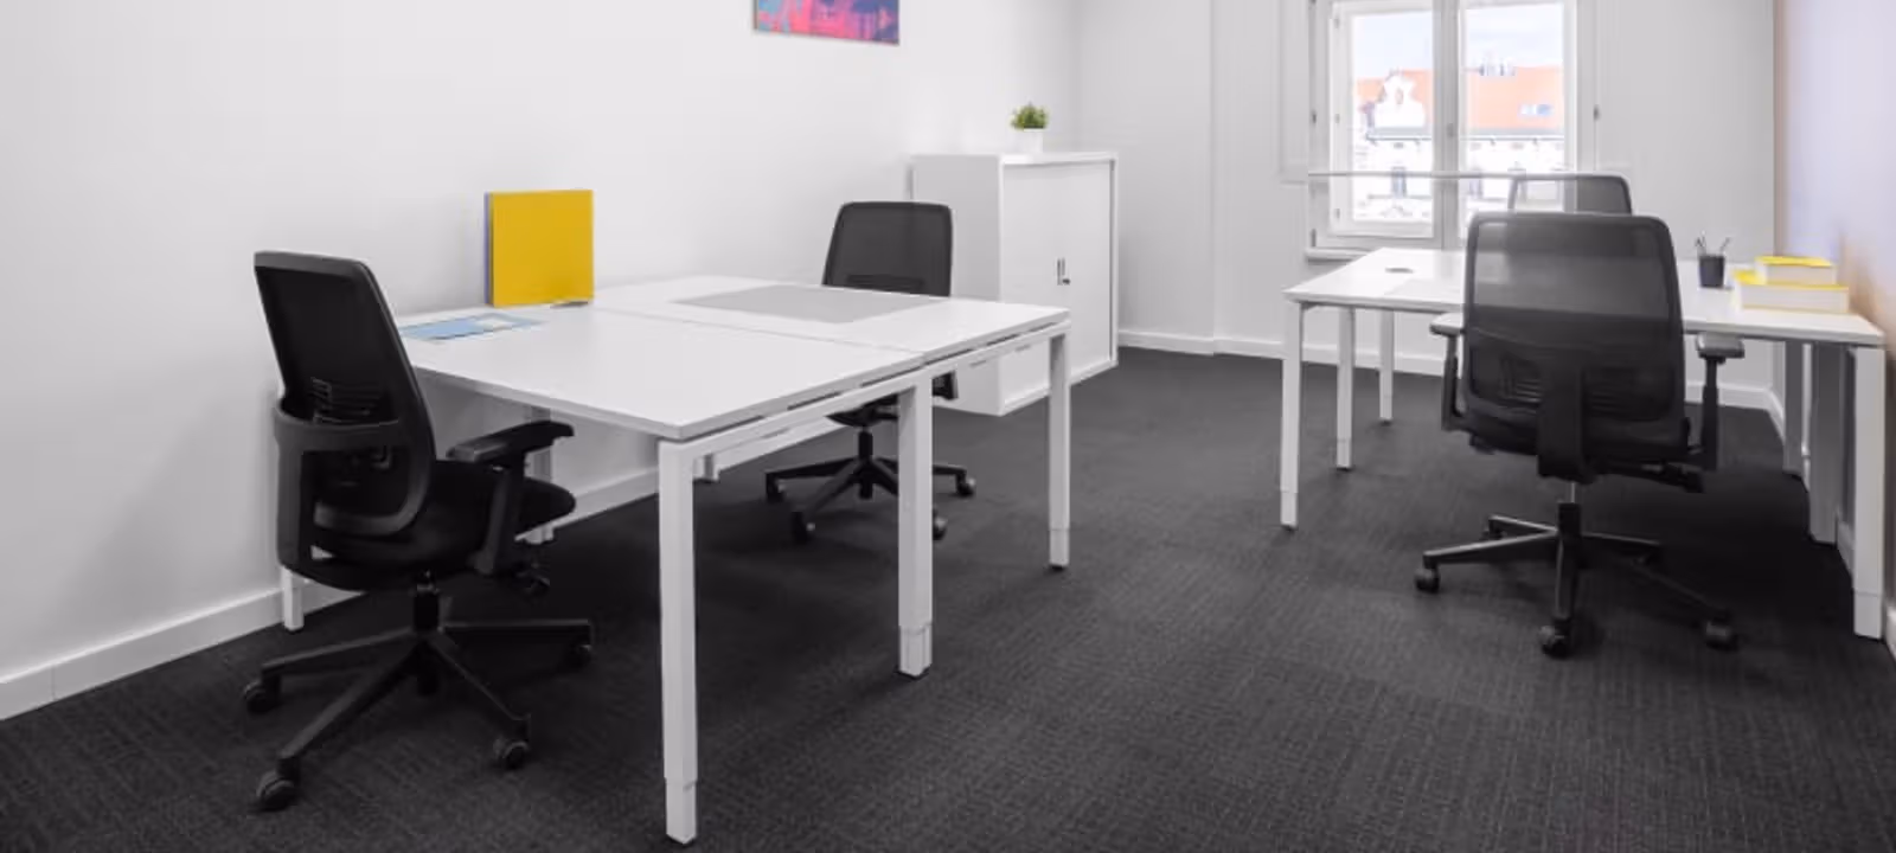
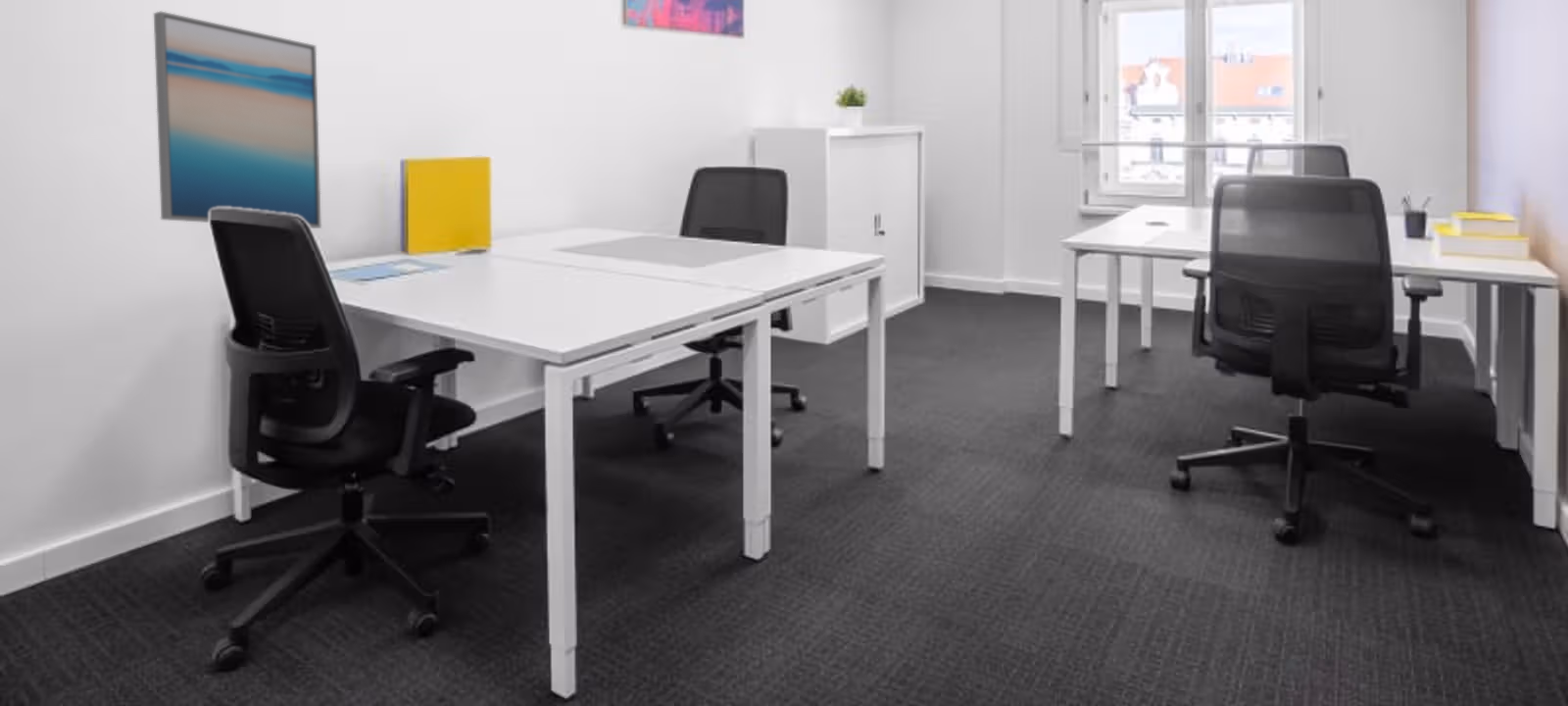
+ wall art [153,11,322,229]
